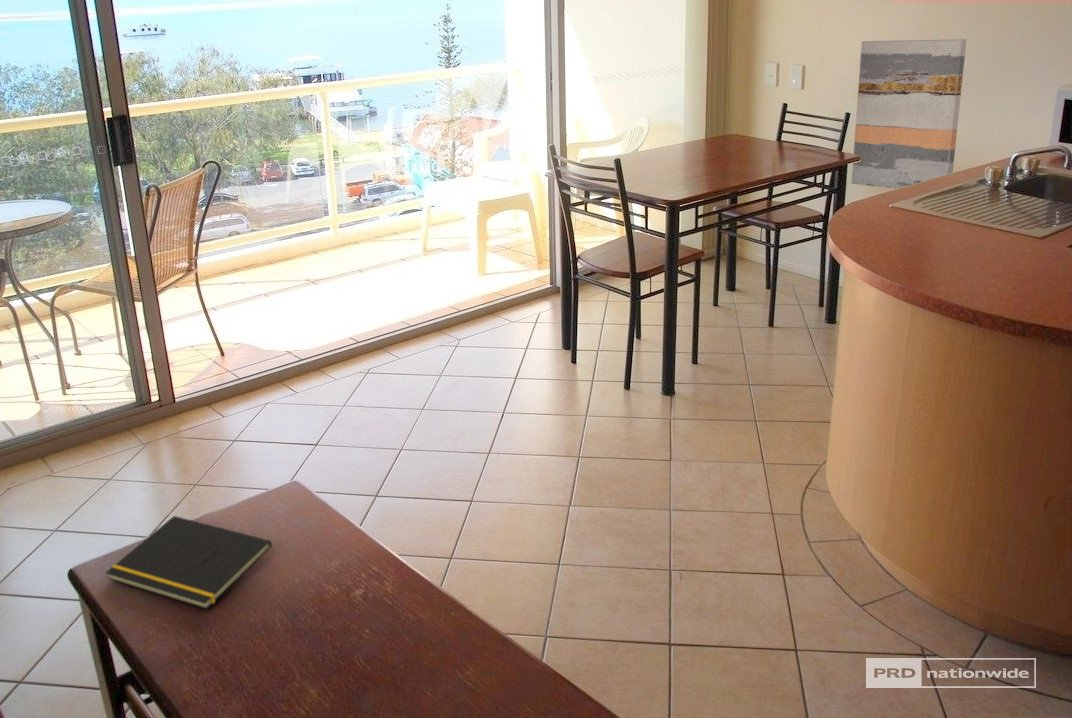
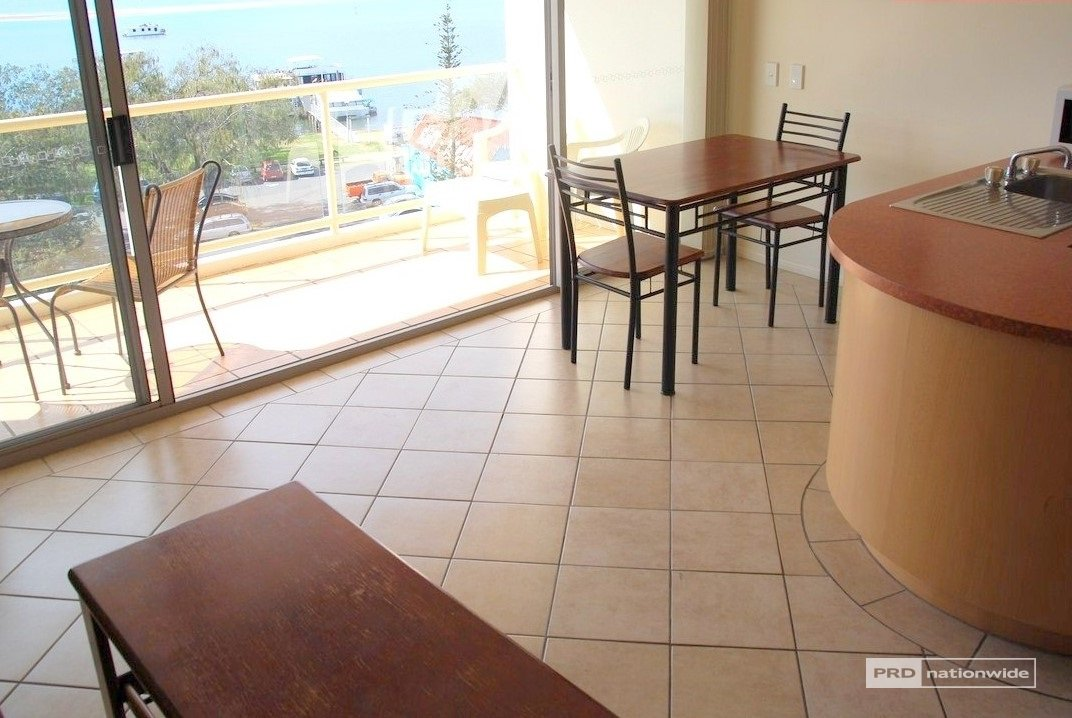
- notepad [105,515,273,610]
- wall art [851,38,967,189]
